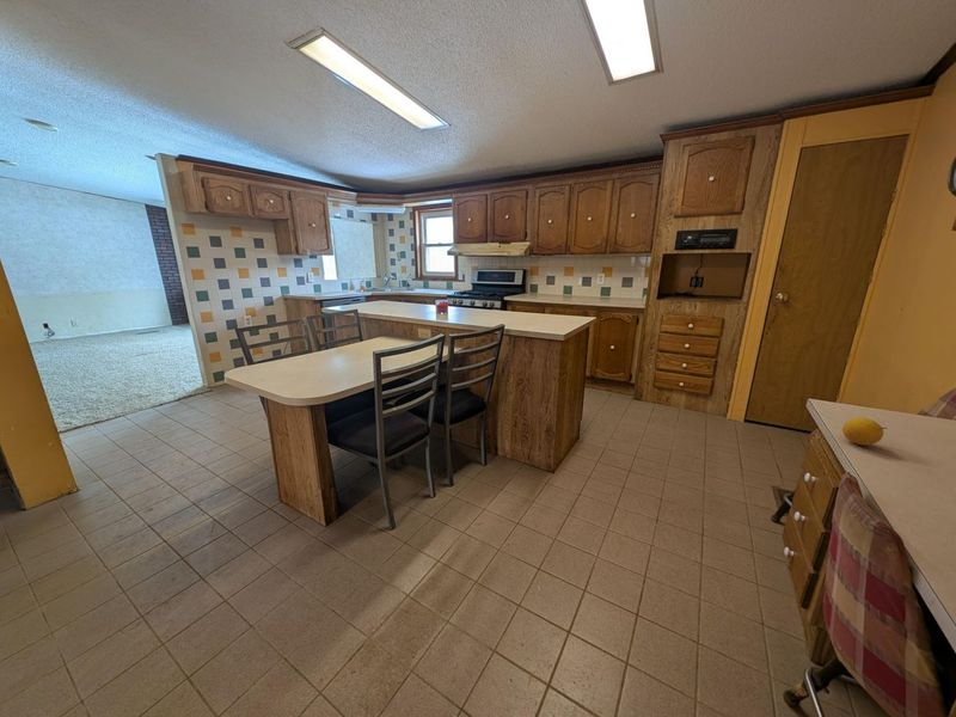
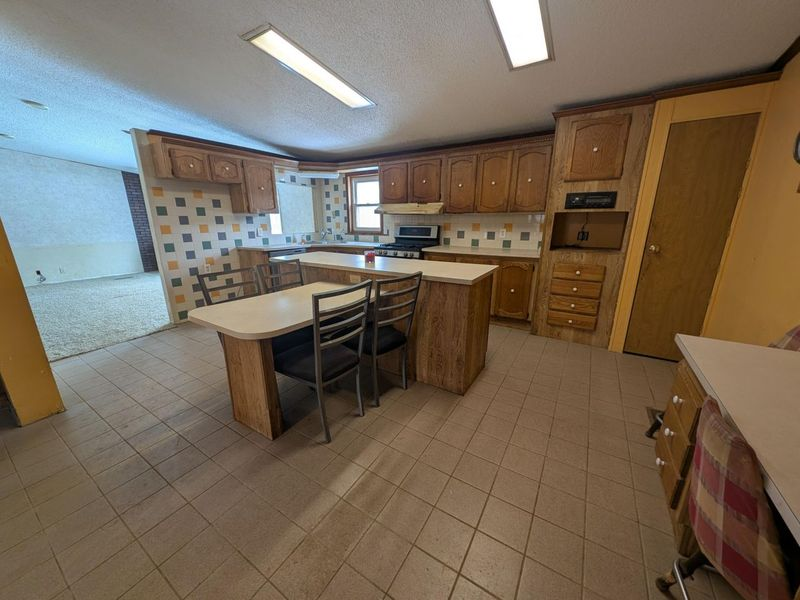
- fruit [841,417,888,446]
